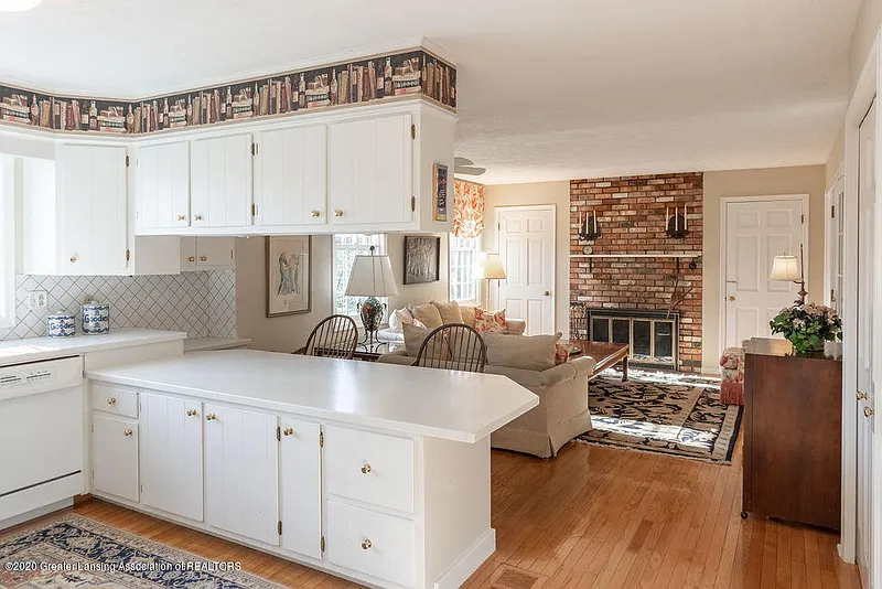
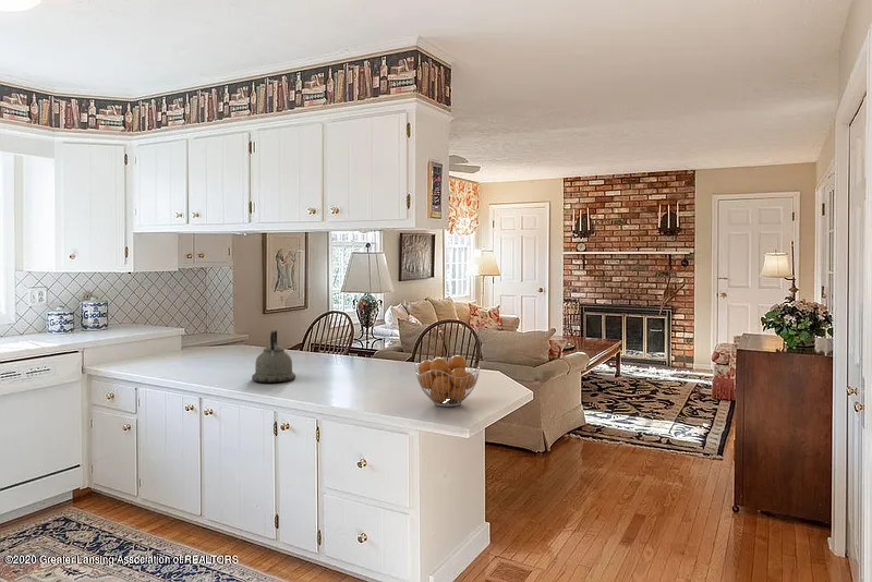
+ kettle [251,329,296,384]
+ fruit basket [414,354,481,408]
